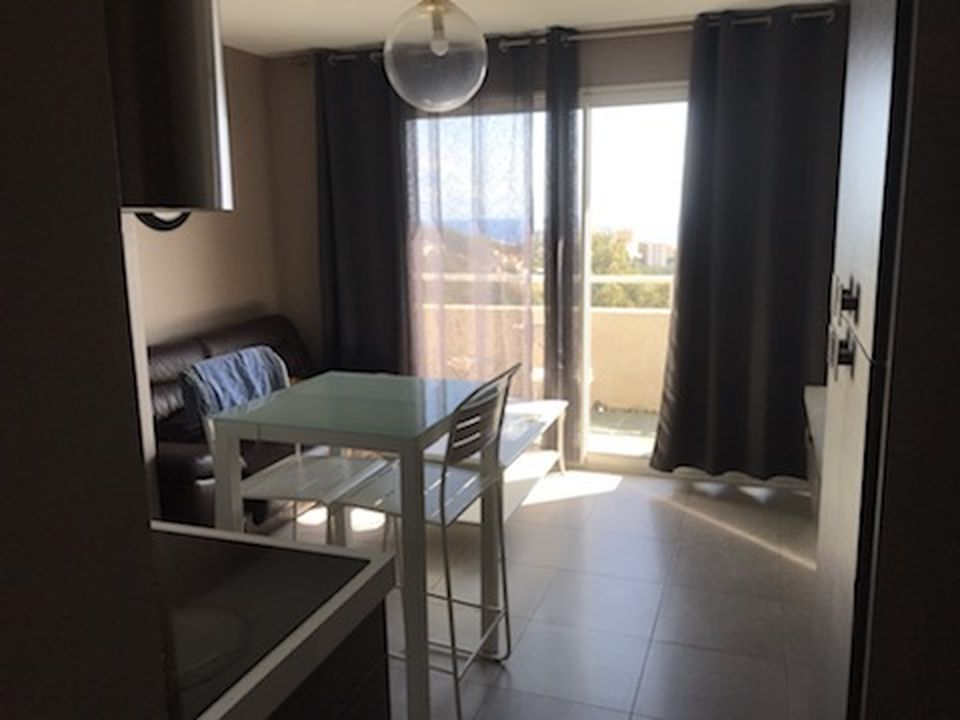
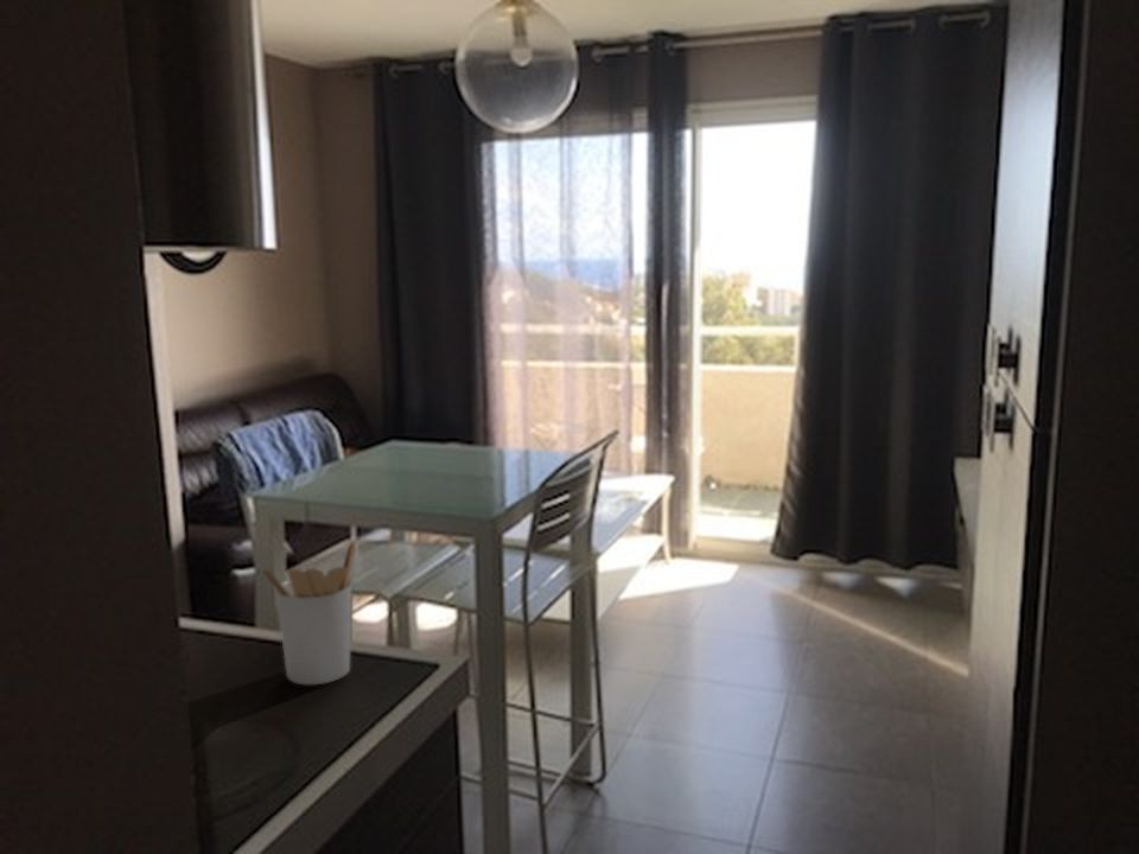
+ utensil holder [259,538,357,686]
